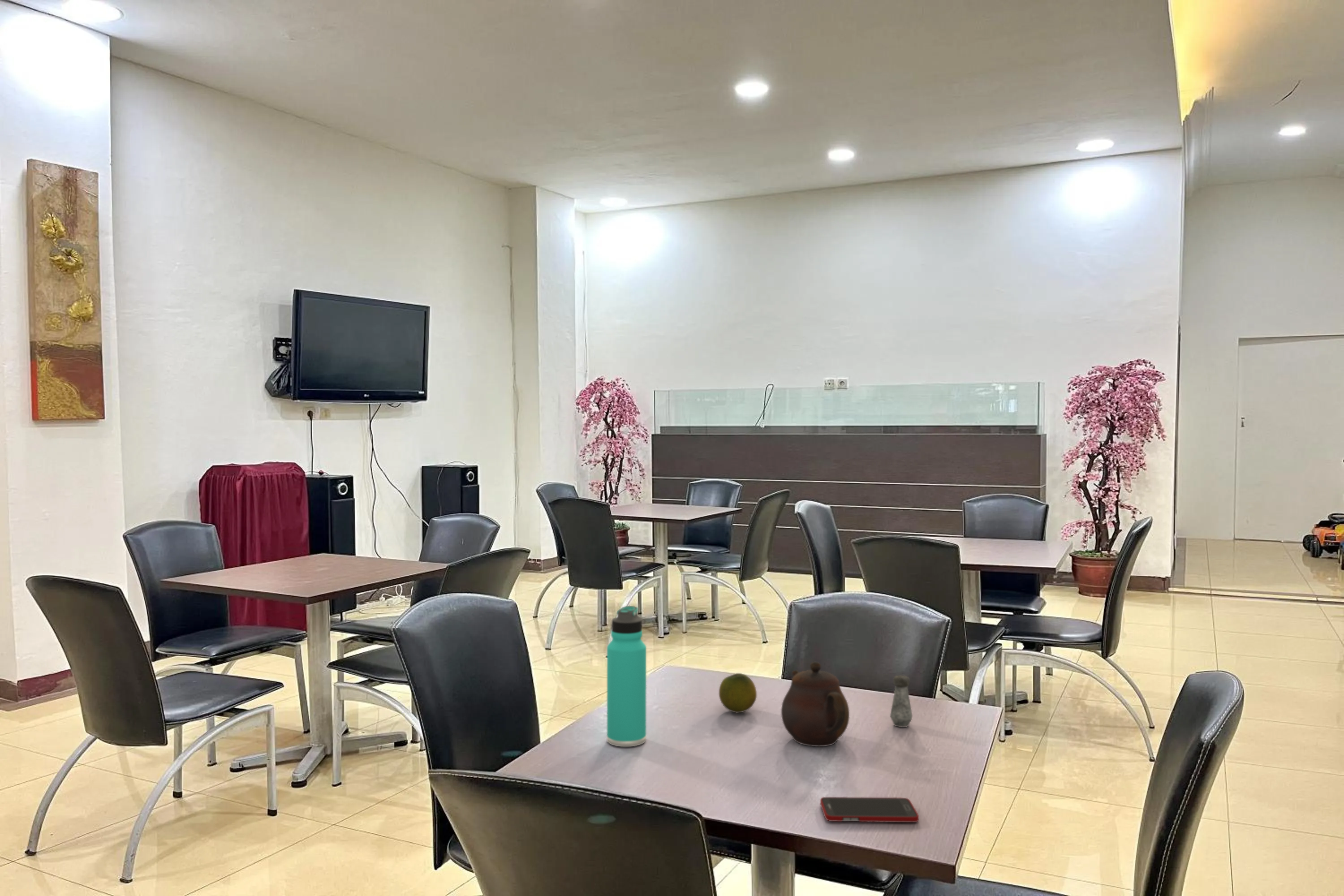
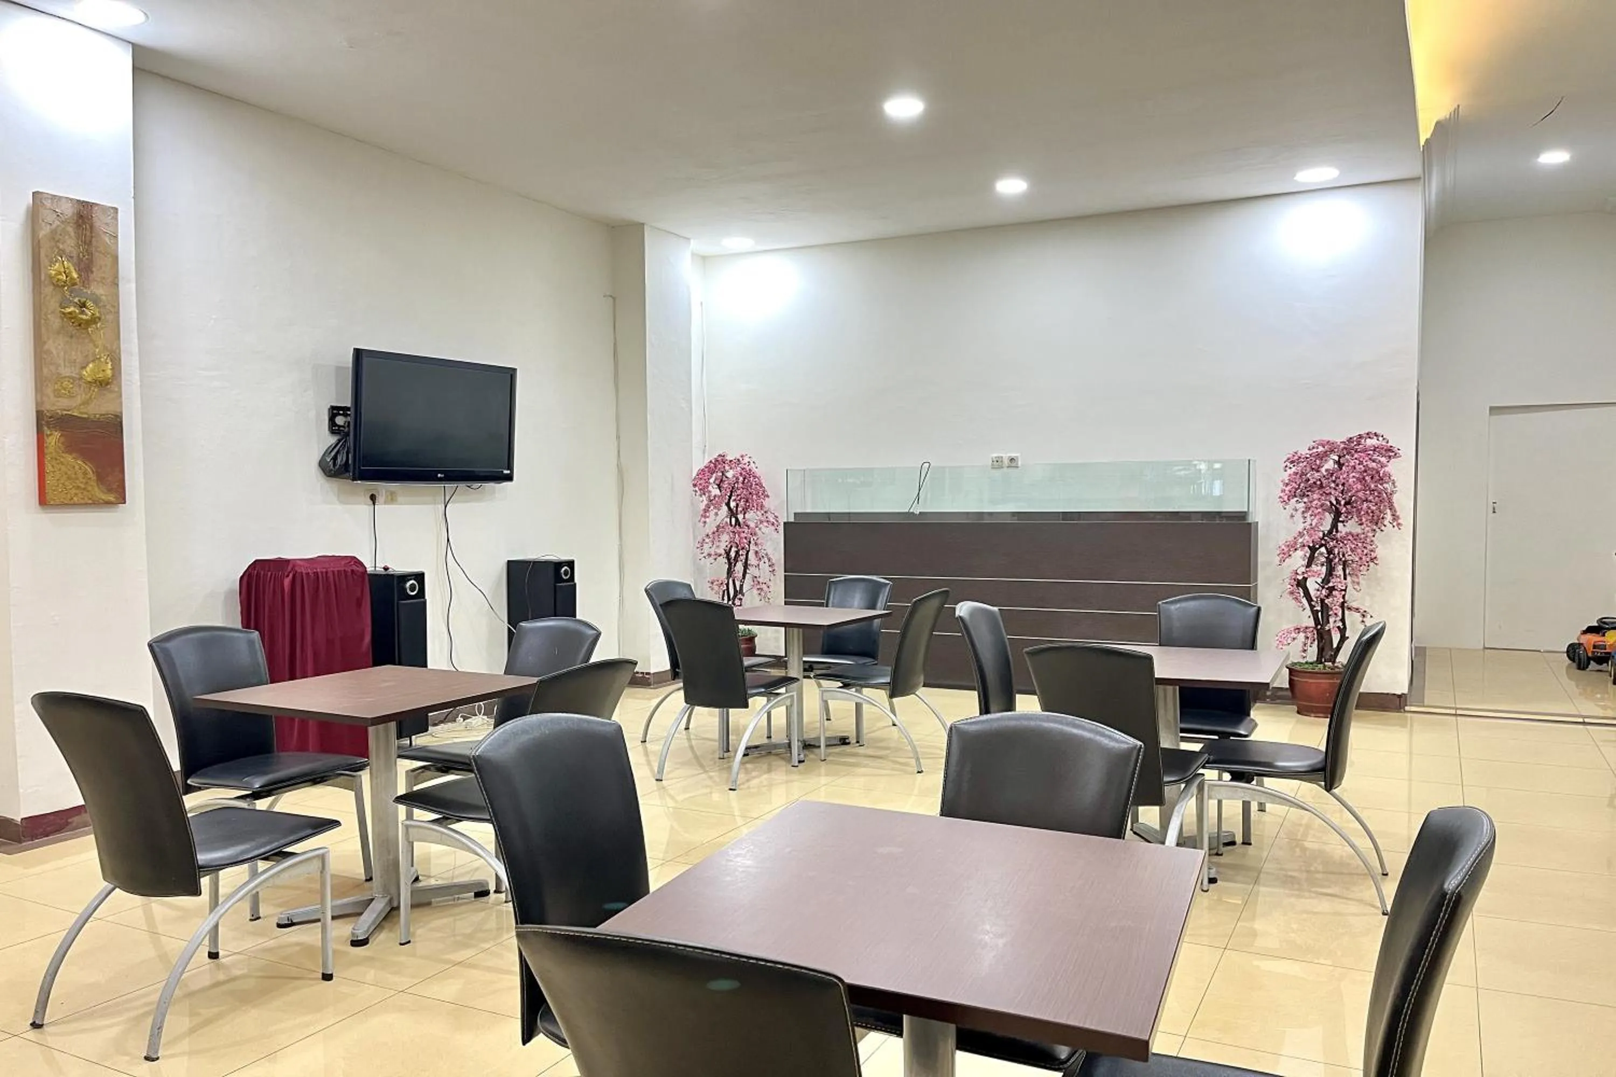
- cell phone [820,797,919,823]
- fruit [719,673,757,713]
- thermos bottle [607,605,647,747]
- salt shaker [890,675,913,728]
- teapot [781,661,850,747]
